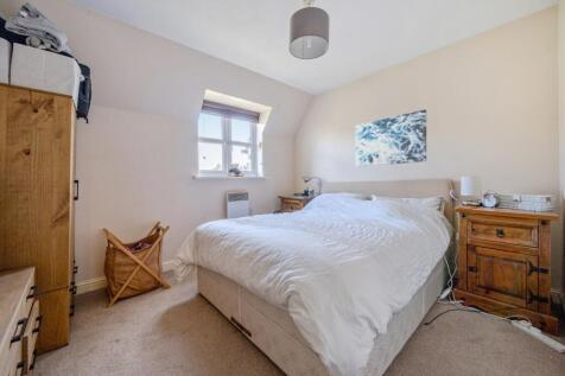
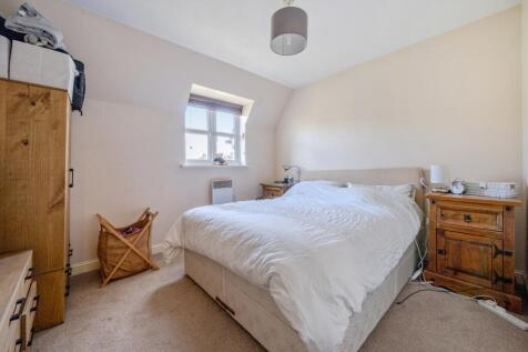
- wall art [355,108,427,167]
